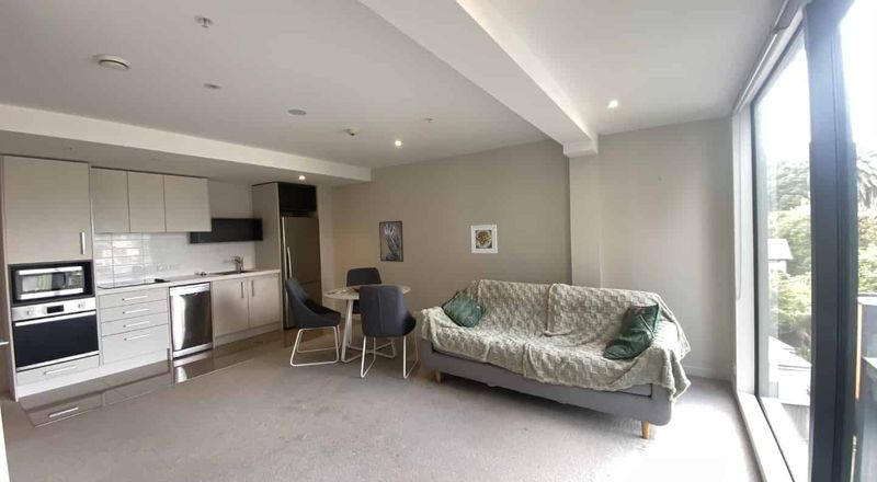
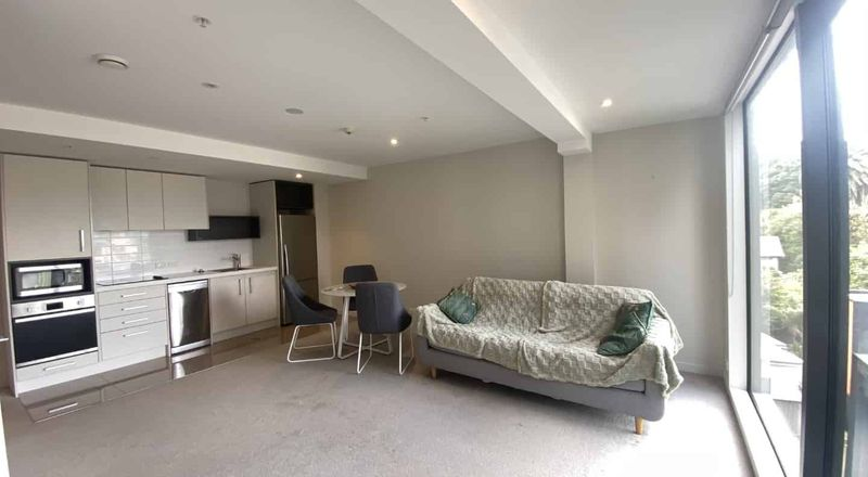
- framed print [378,219,405,263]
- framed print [470,223,499,254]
